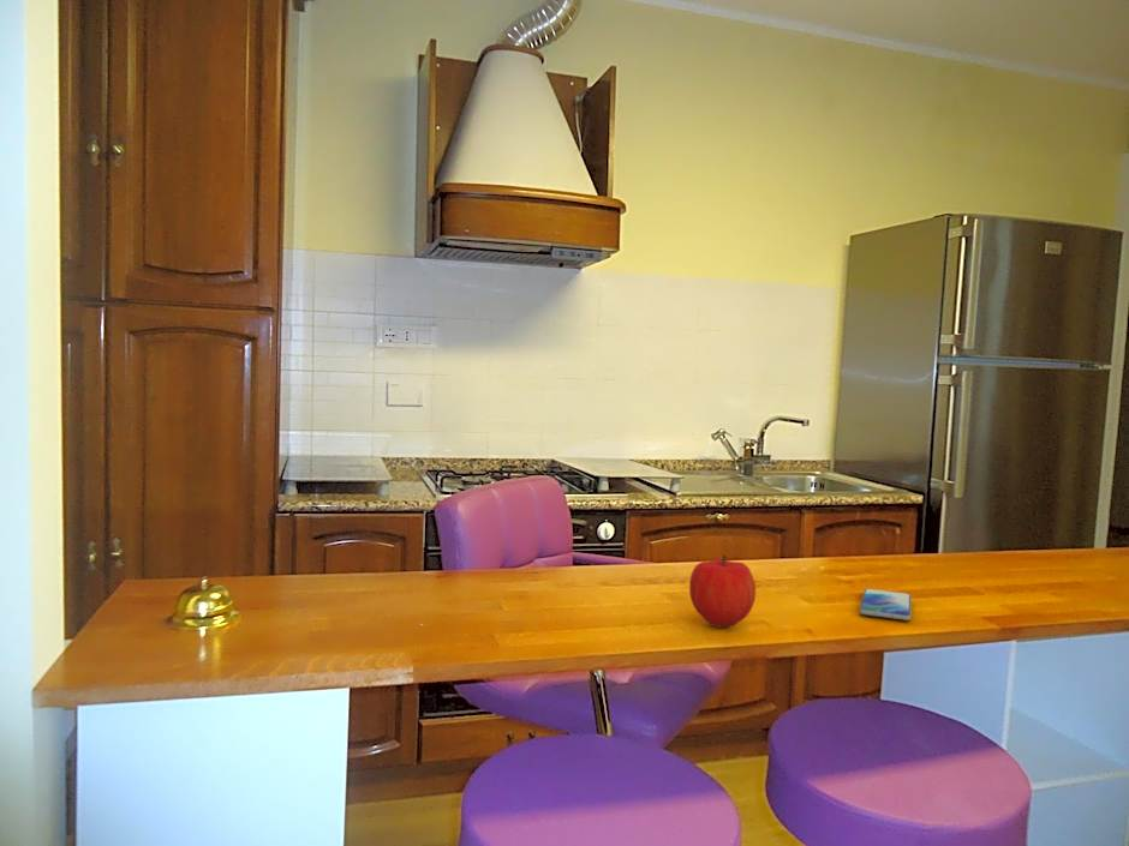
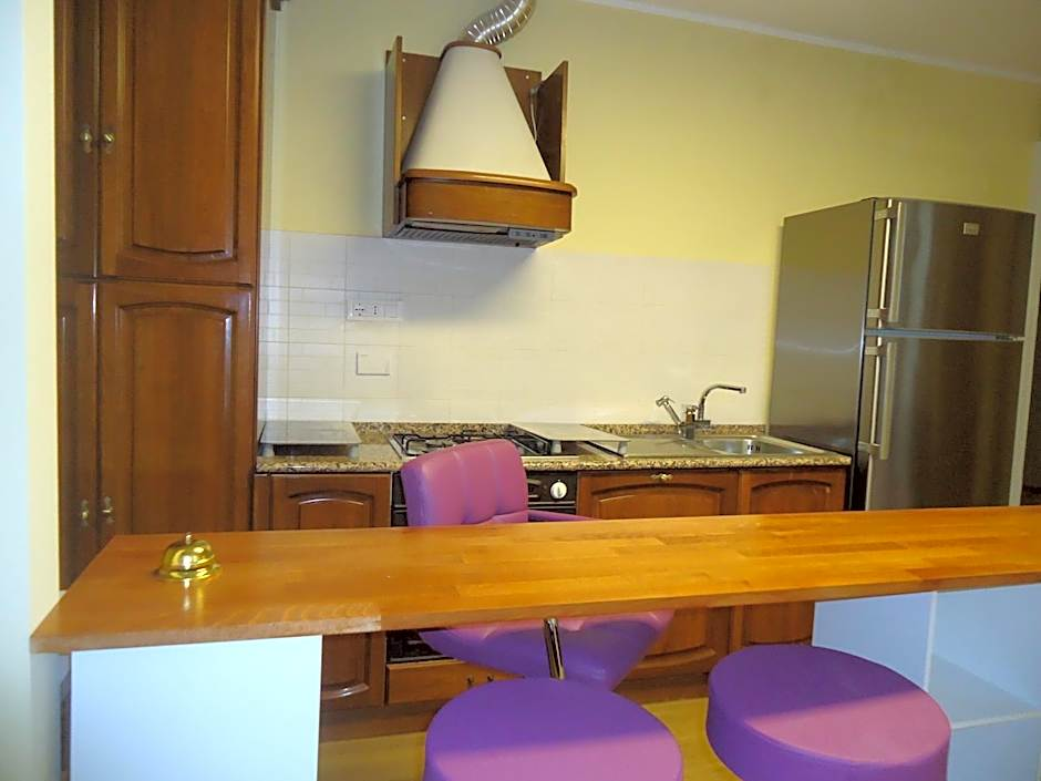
- smartphone [859,588,913,622]
- fruit [688,553,757,629]
